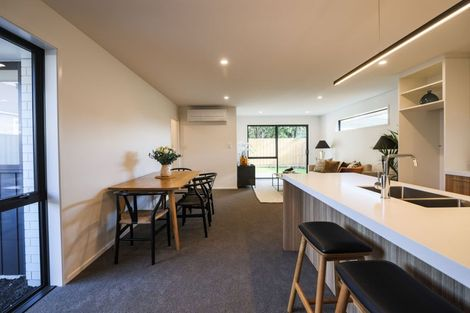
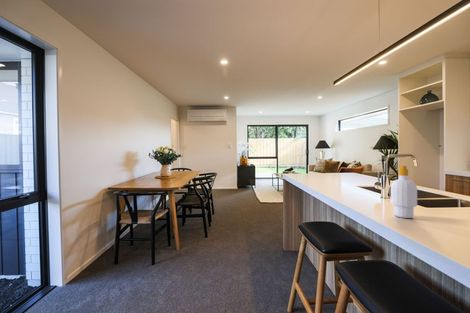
+ soap bottle [390,165,418,219]
